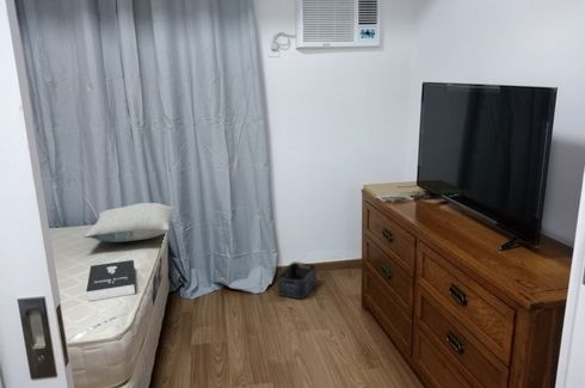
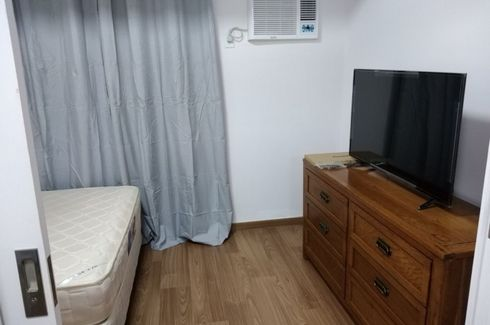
- booklet [85,259,137,302]
- pillow [82,202,176,244]
- storage bin [277,260,318,300]
